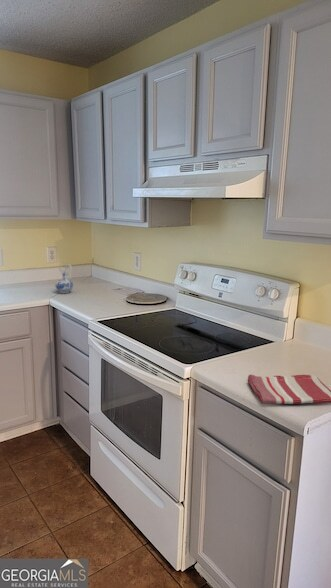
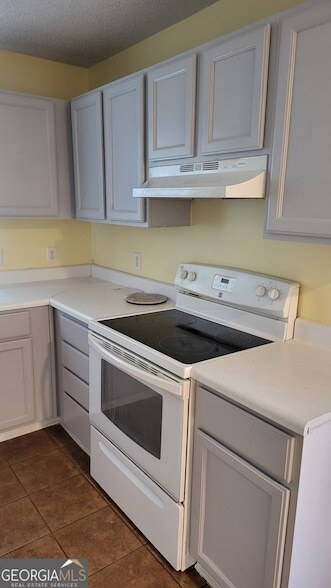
- dish towel [247,373,331,405]
- ceramic pitcher [54,263,74,294]
